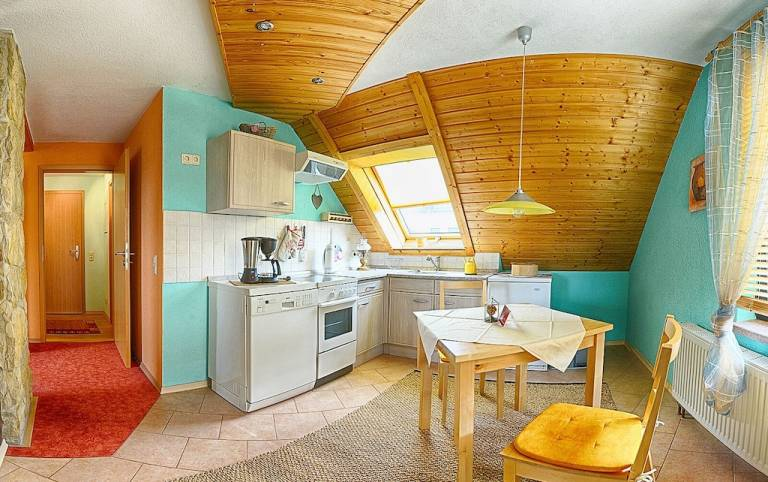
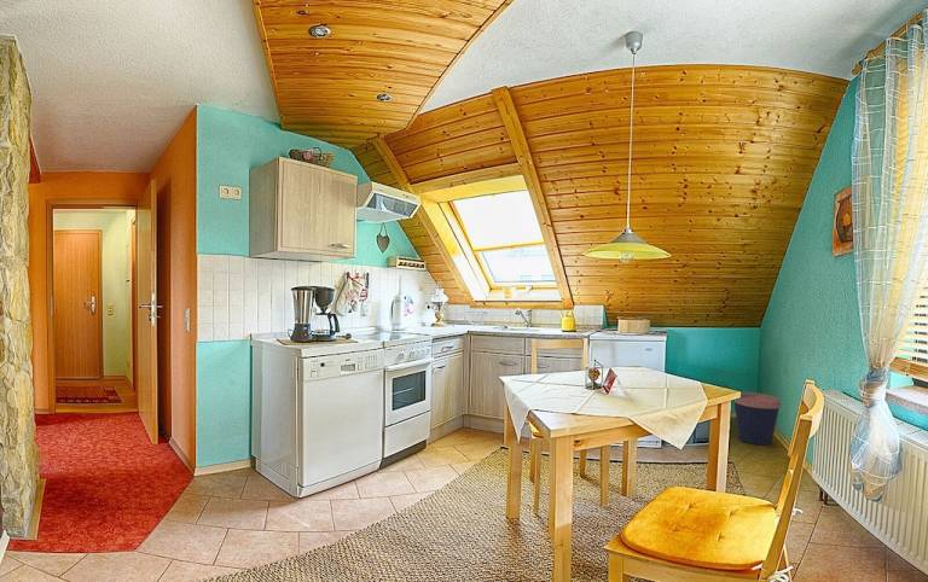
+ coffee cup [732,391,782,447]
